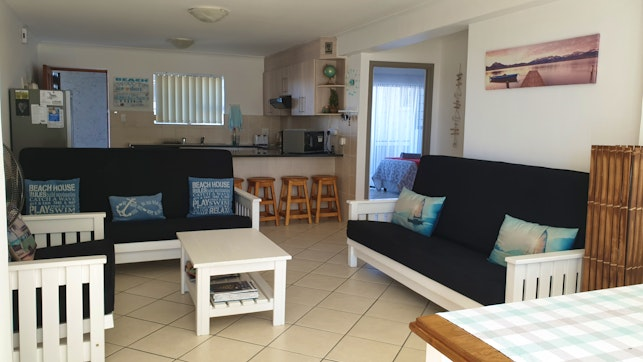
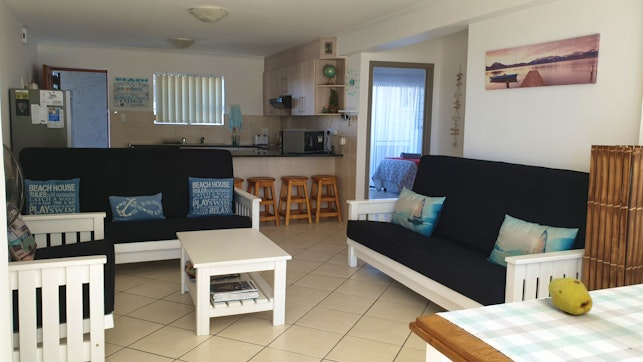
+ fruit [547,277,594,316]
